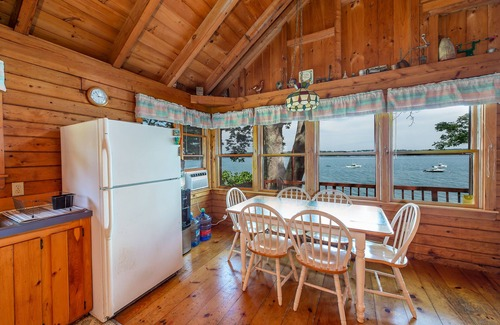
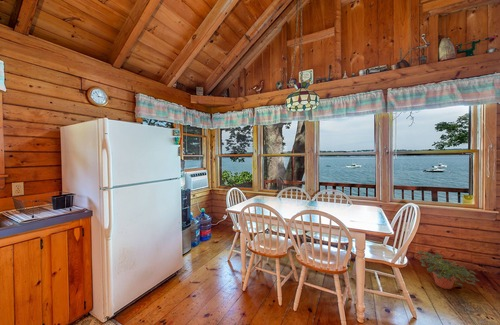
+ potted plant [416,250,480,290]
